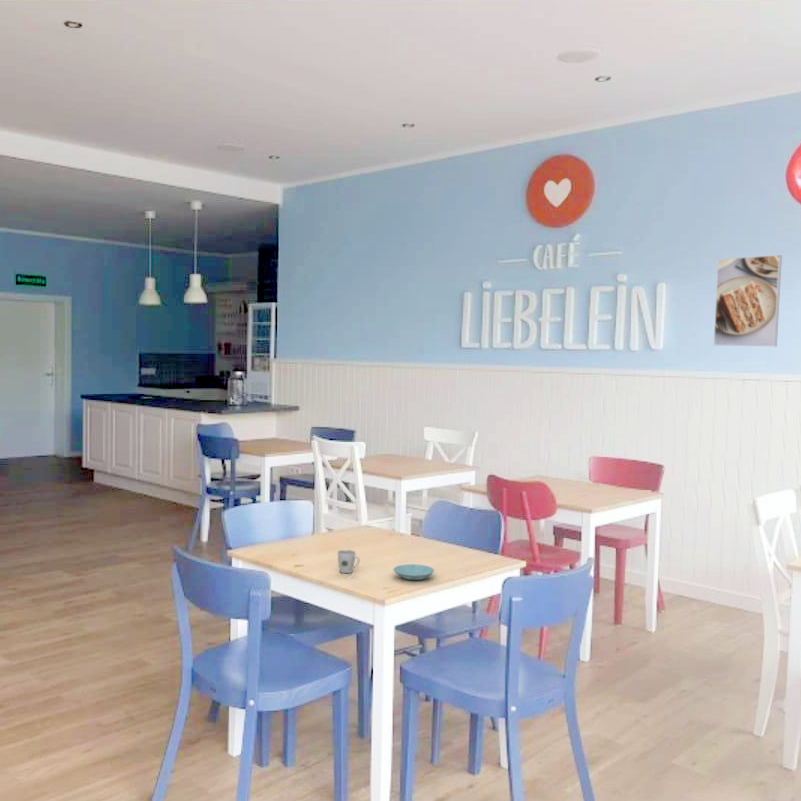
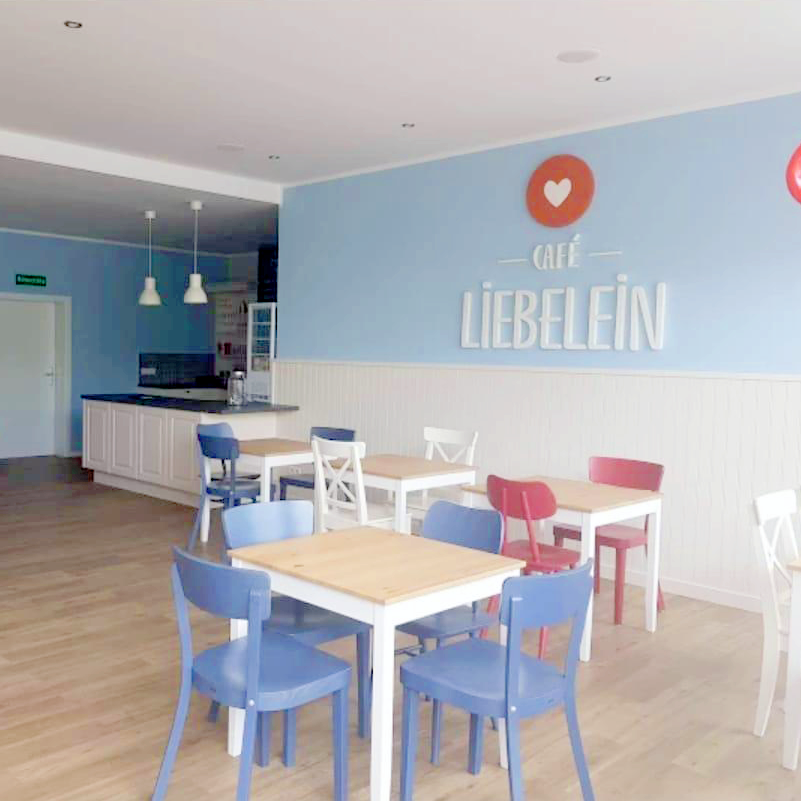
- cup [337,548,360,574]
- saucer [392,563,435,581]
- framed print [713,254,783,347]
